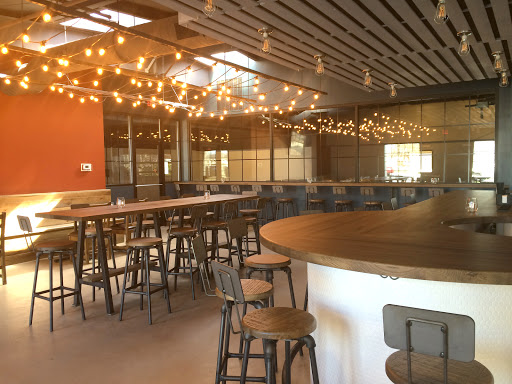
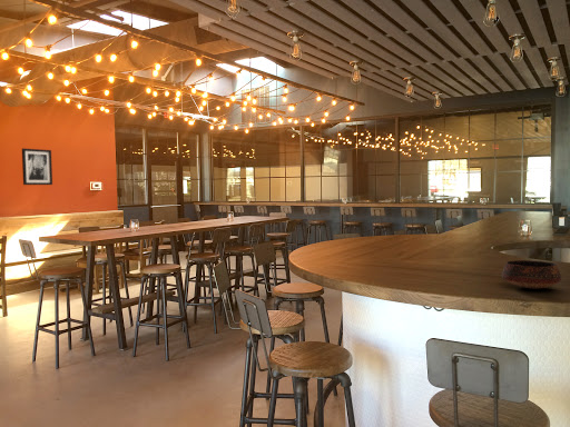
+ wall art [21,148,53,186]
+ bowl [501,259,562,290]
